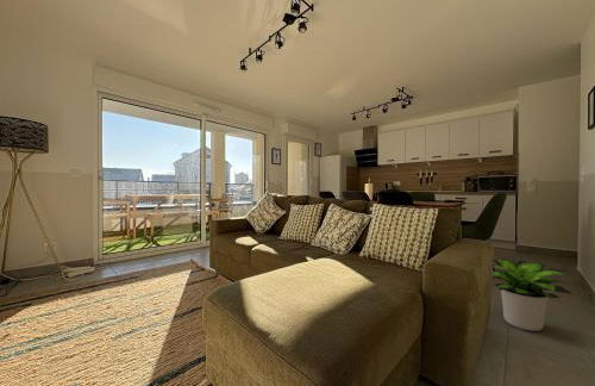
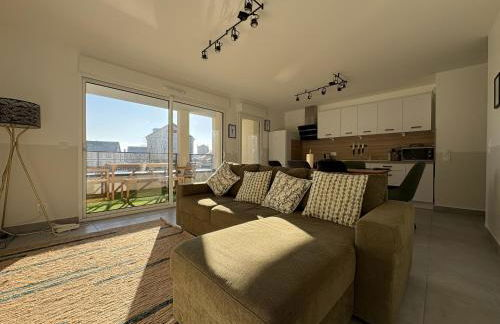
- potted plant [491,257,574,332]
